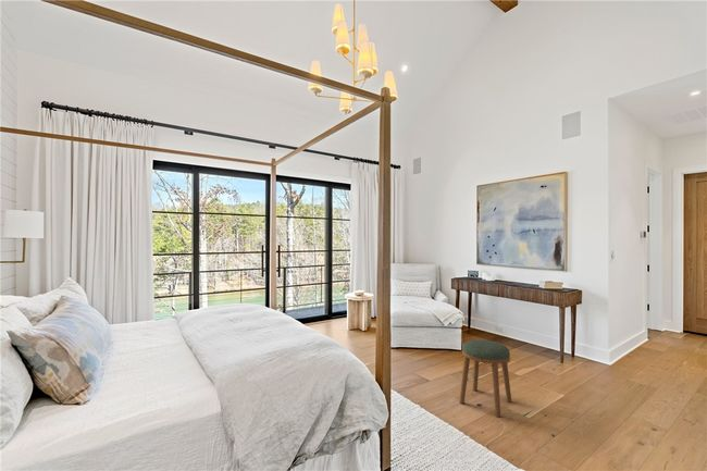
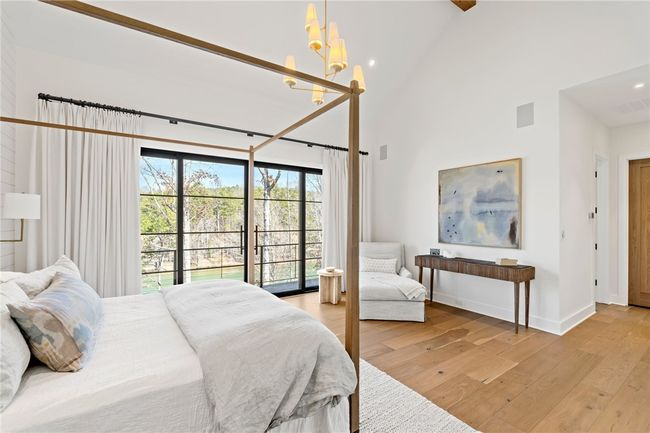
- stool [458,338,512,418]
